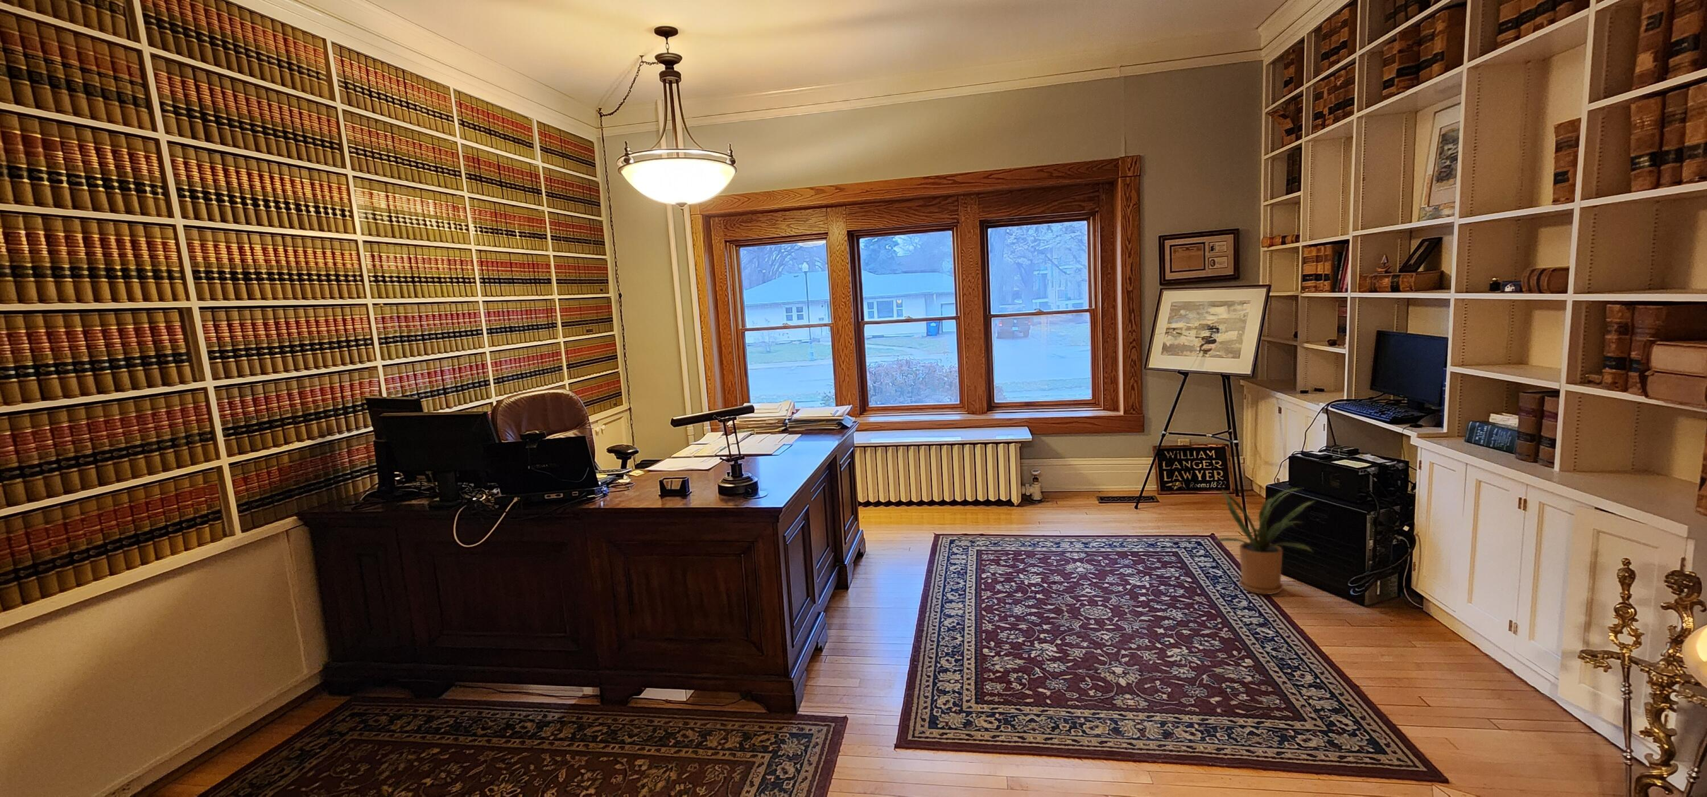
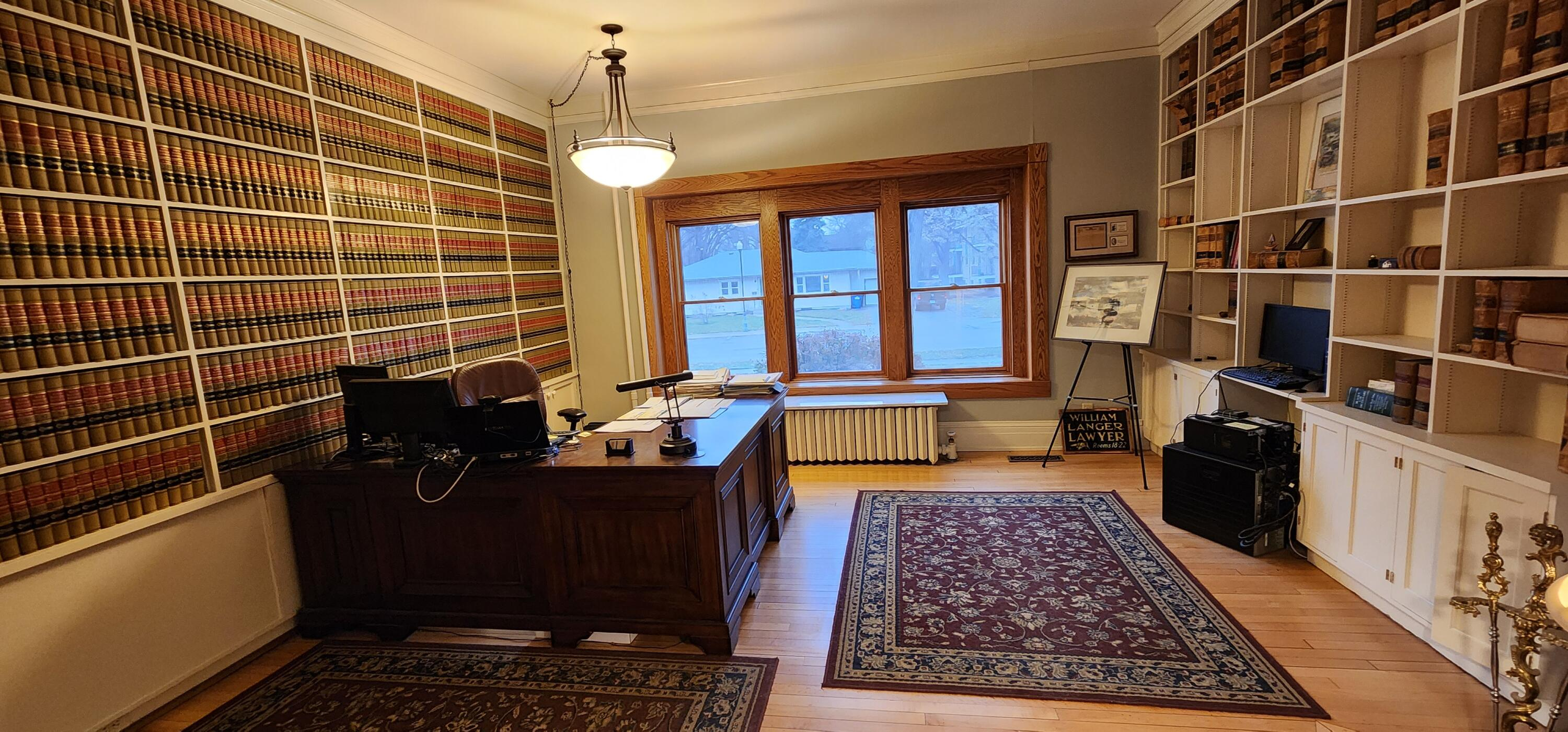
- house plant [1208,488,1316,596]
